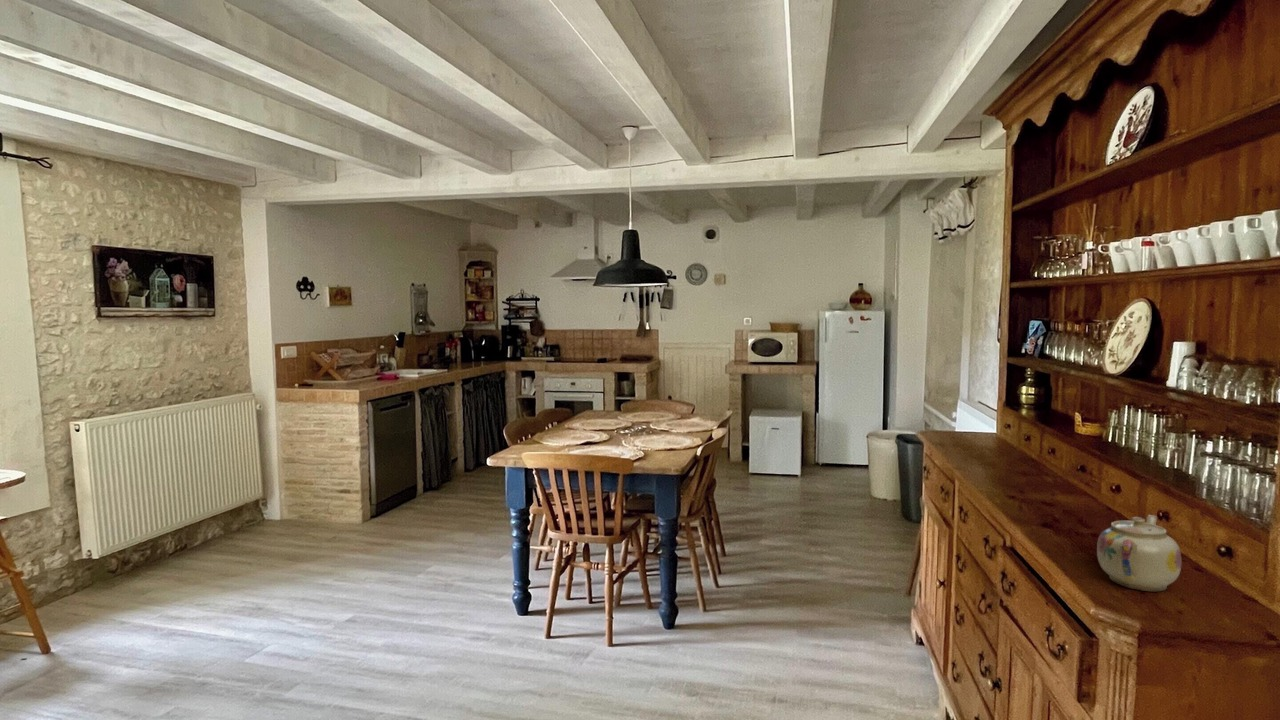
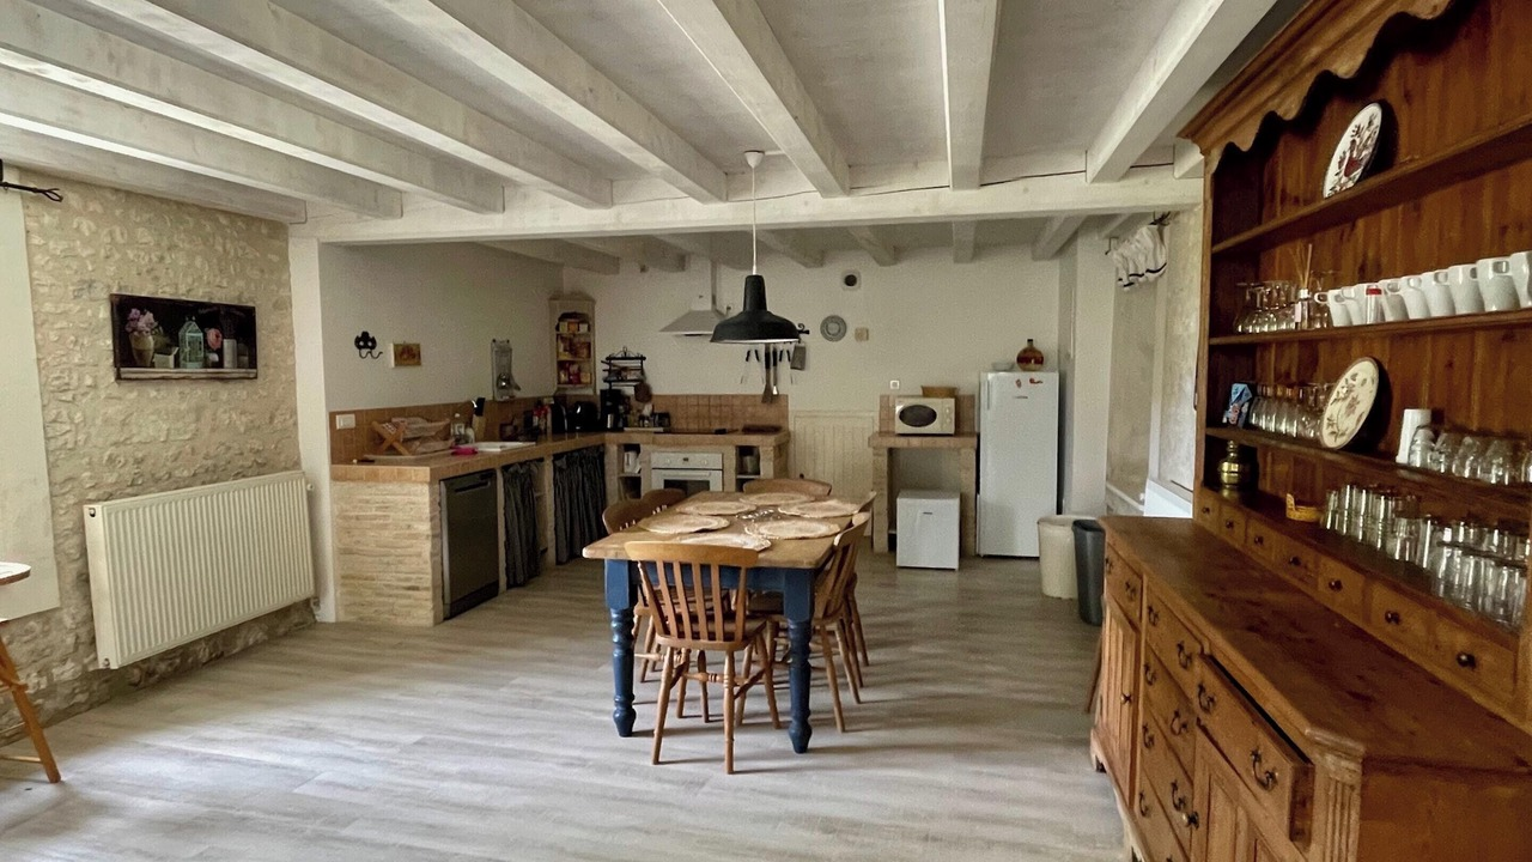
- teapot [1096,514,1182,592]
